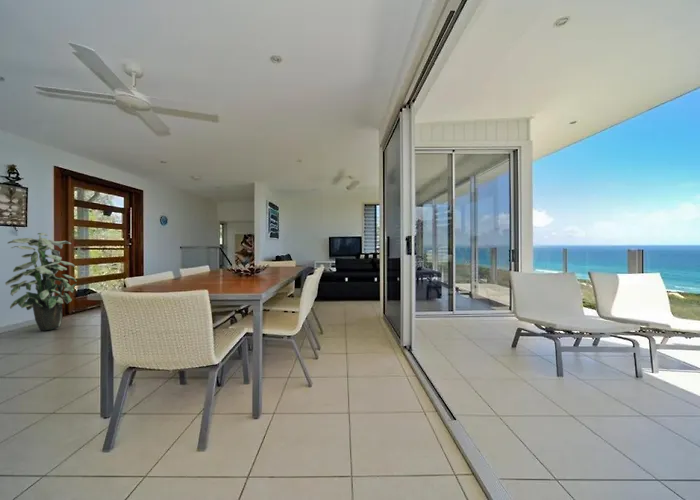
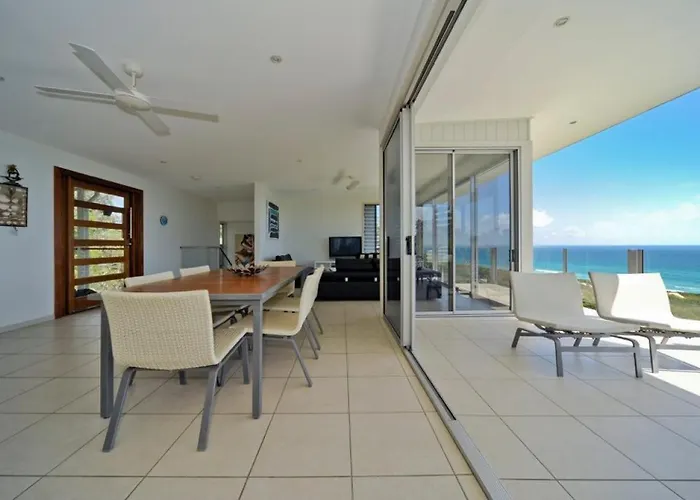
- indoor plant [4,232,78,332]
